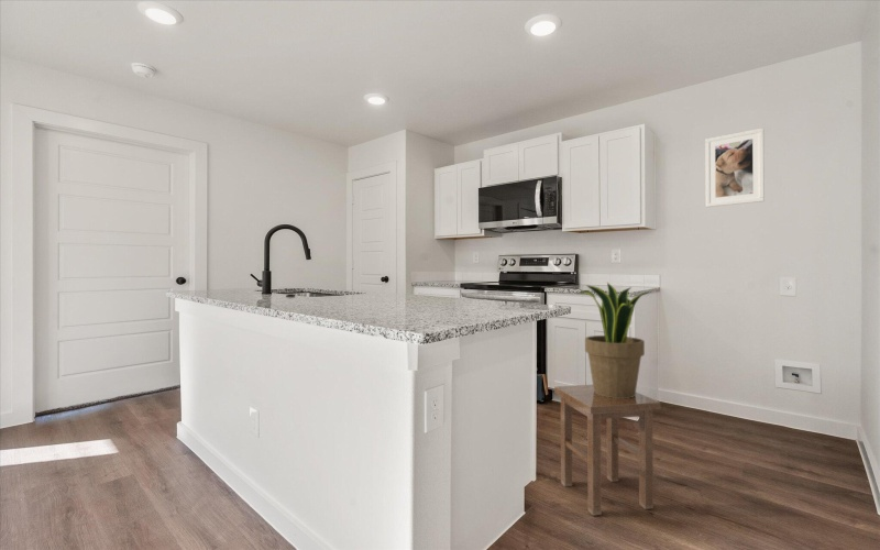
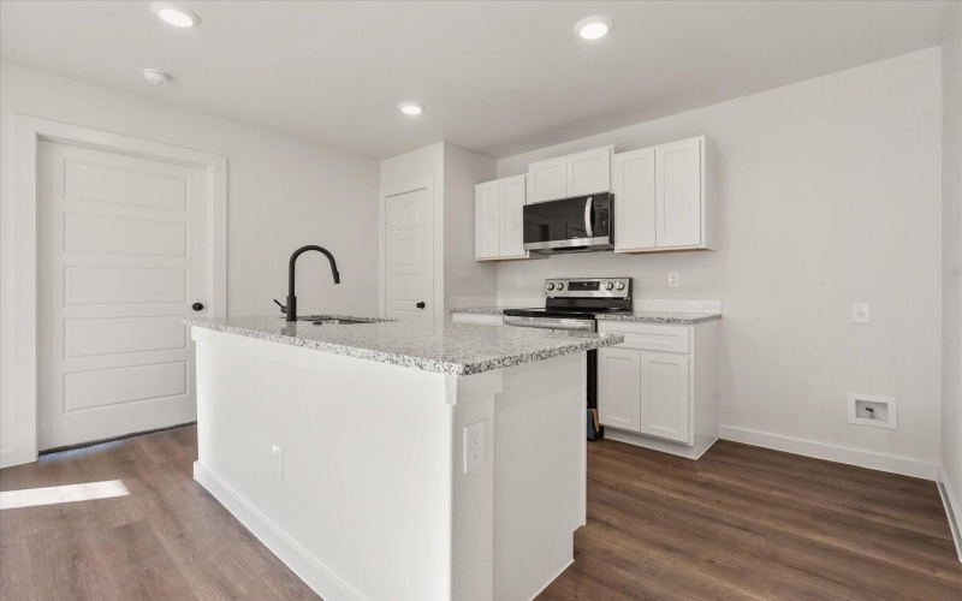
- potted plant [575,282,651,398]
- stool [553,384,661,517]
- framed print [704,127,766,208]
